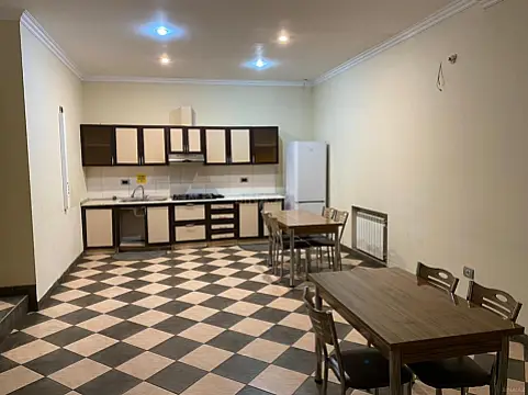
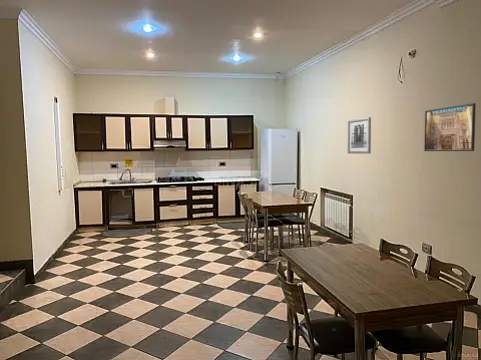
+ wall art [347,116,372,155]
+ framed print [423,102,477,152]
